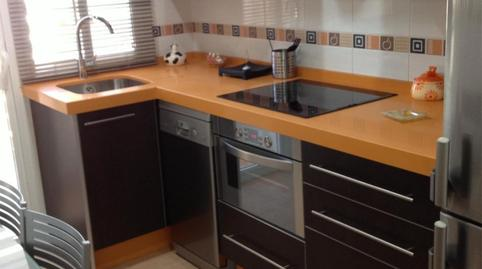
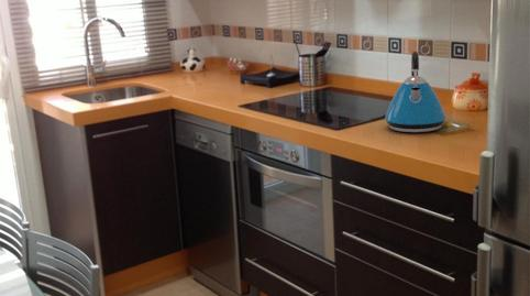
+ kettle [384,51,448,133]
